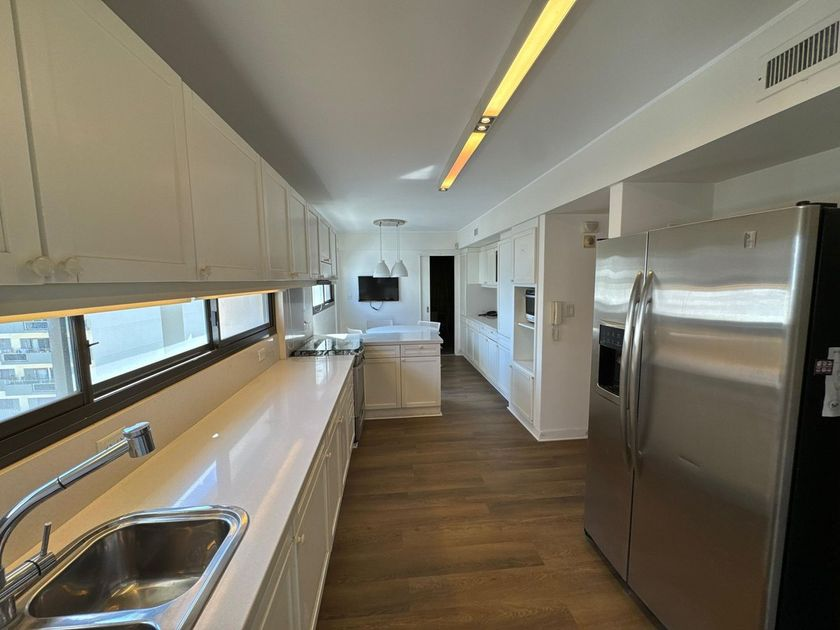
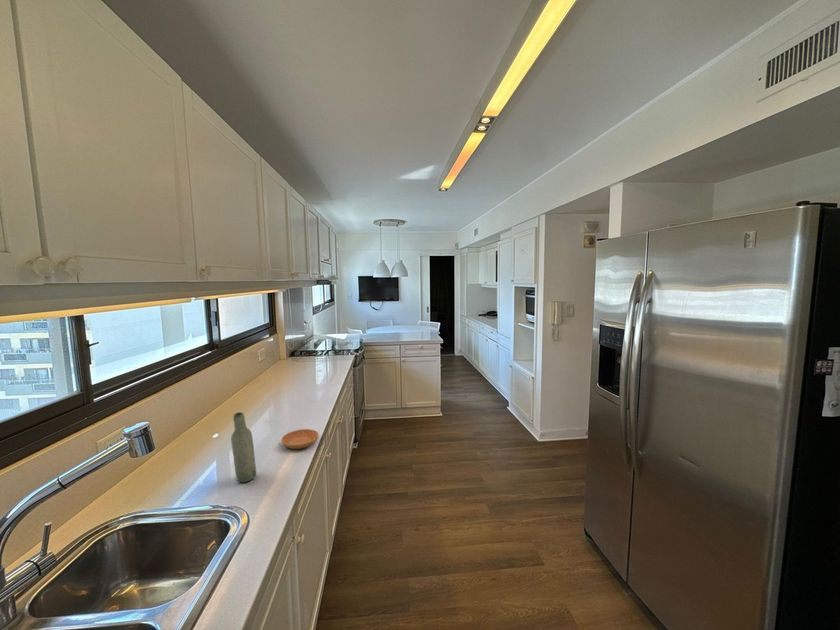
+ saucer [280,428,320,450]
+ bottle [230,411,257,483]
